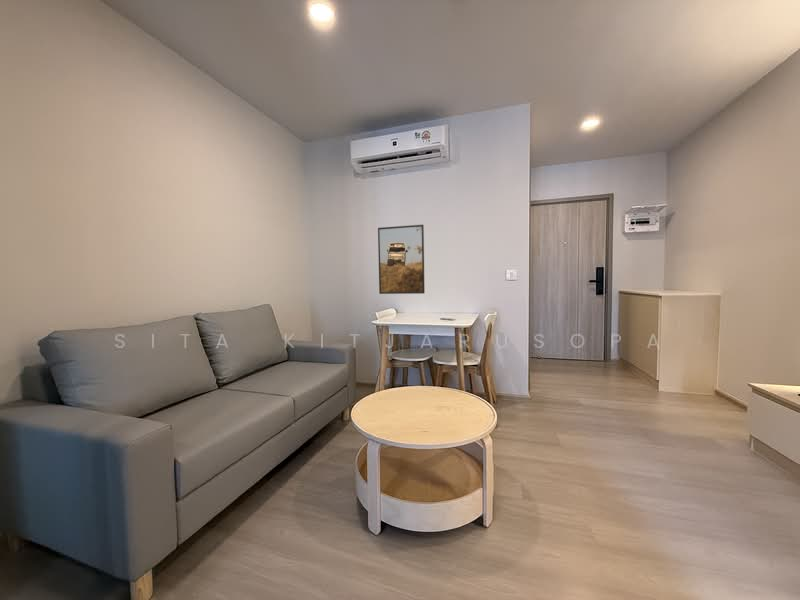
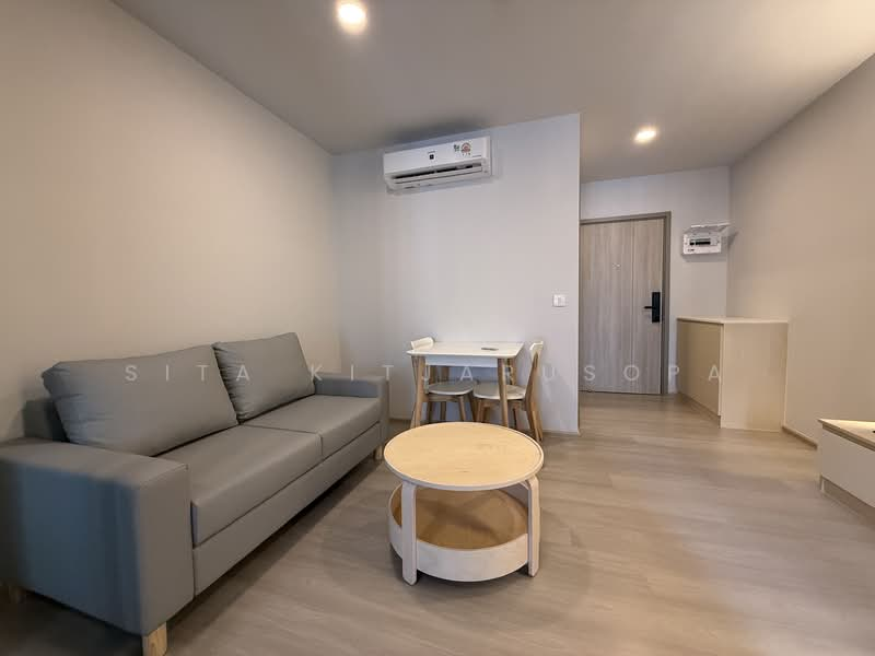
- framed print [377,224,426,295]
